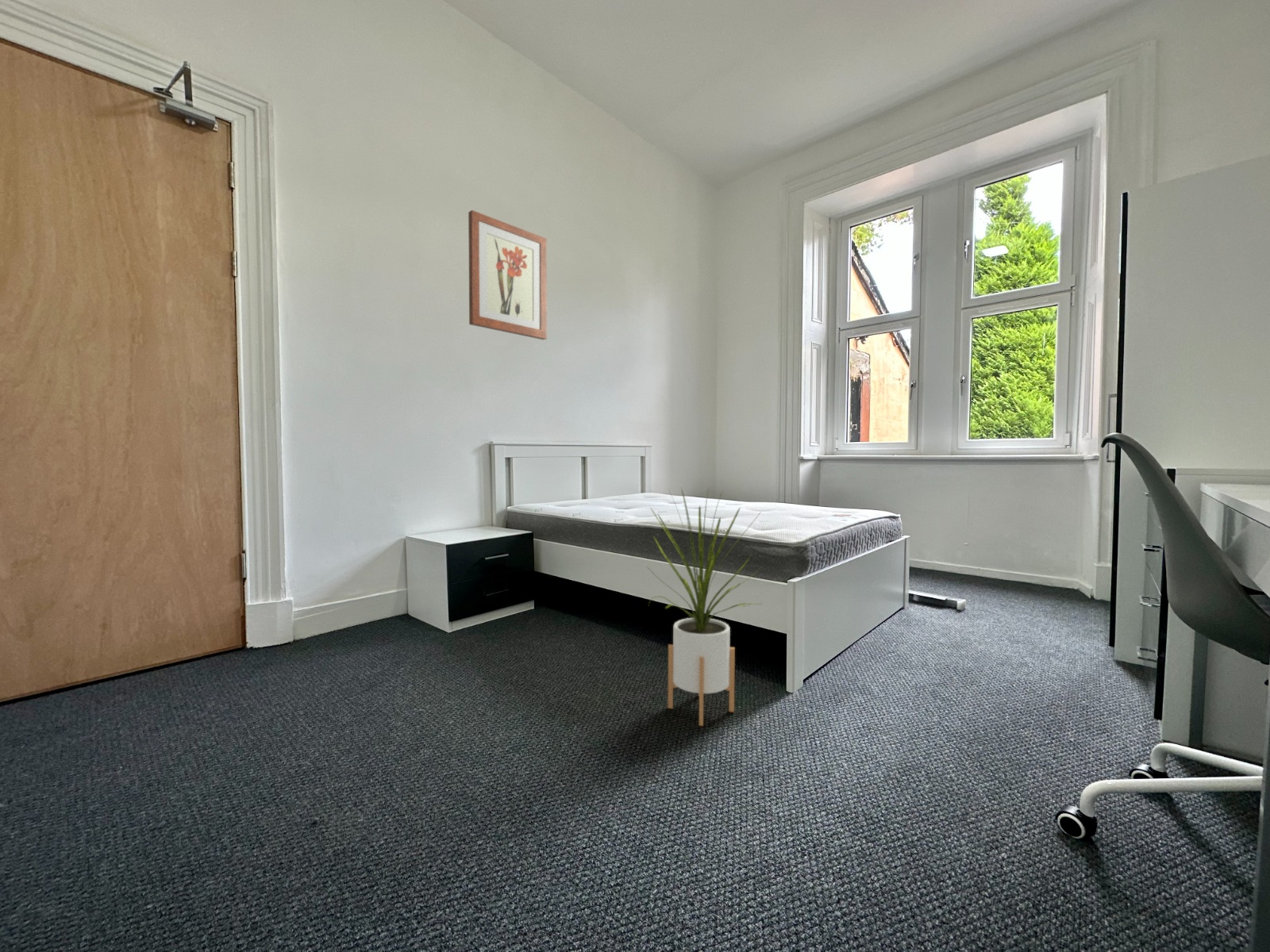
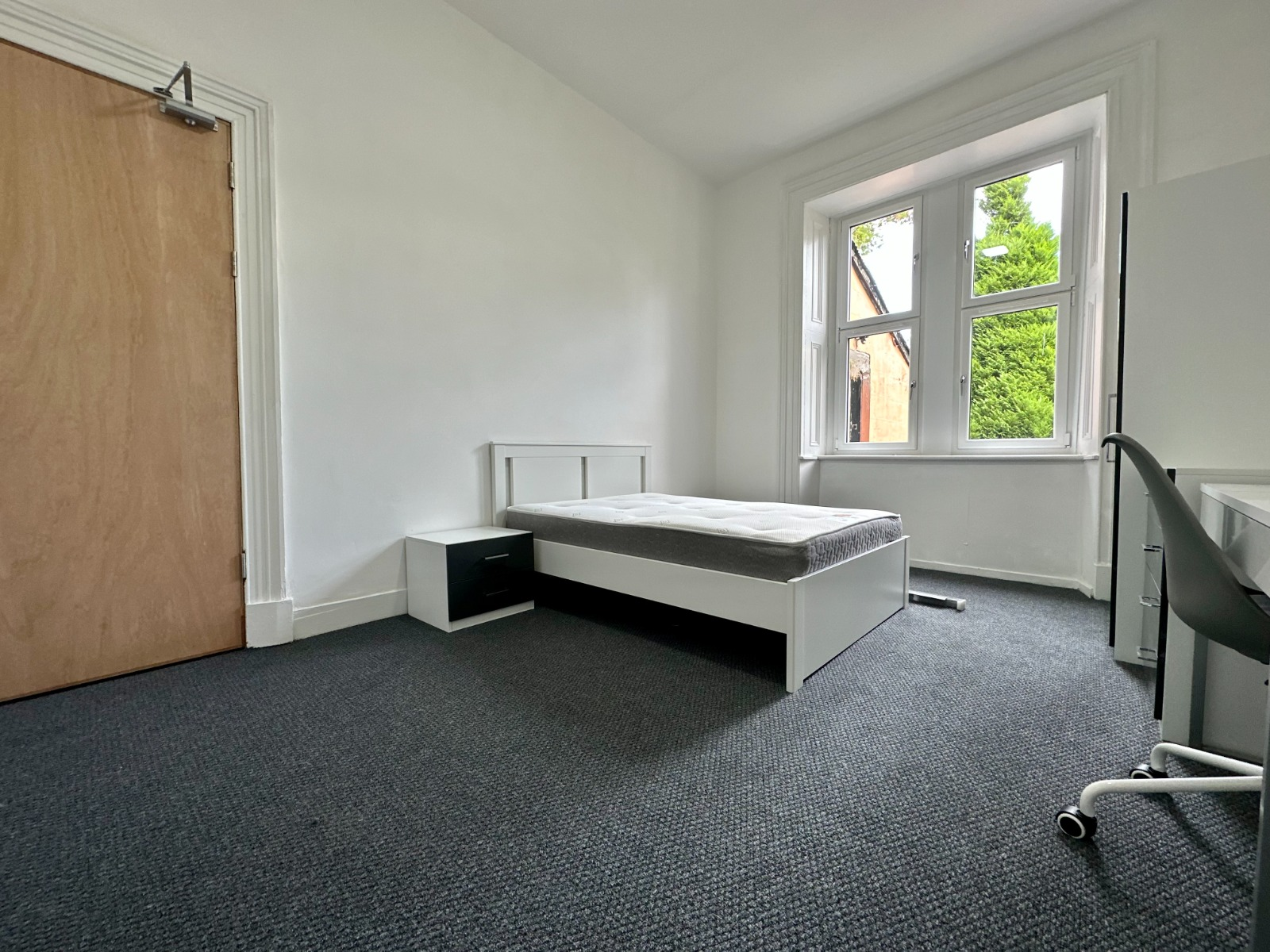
- wall art [468,209,548,340]
- house plant [645,487,764,727]
